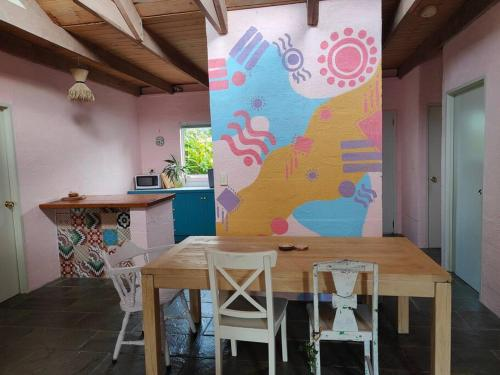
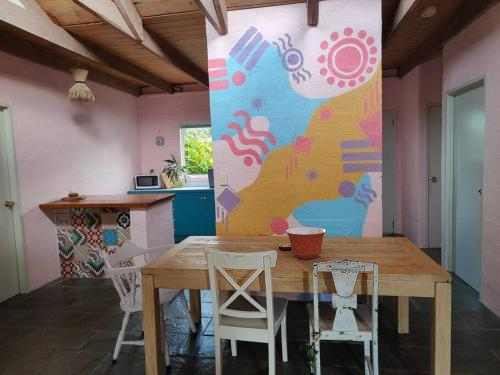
+ mixing bowl [284,226,327,260]
